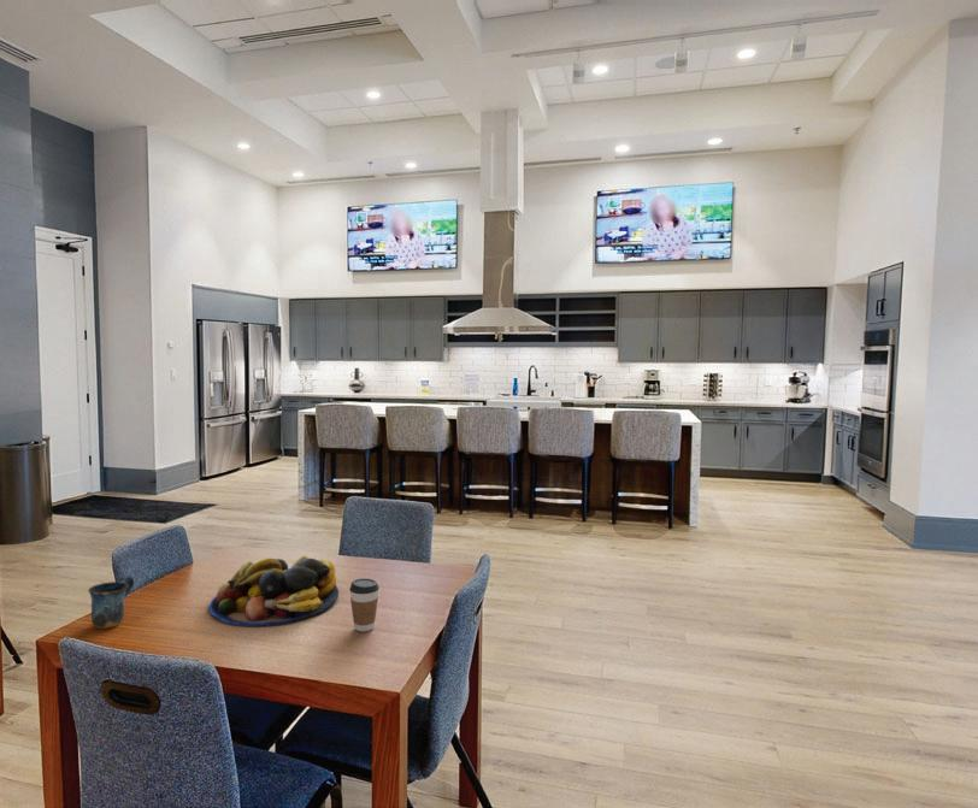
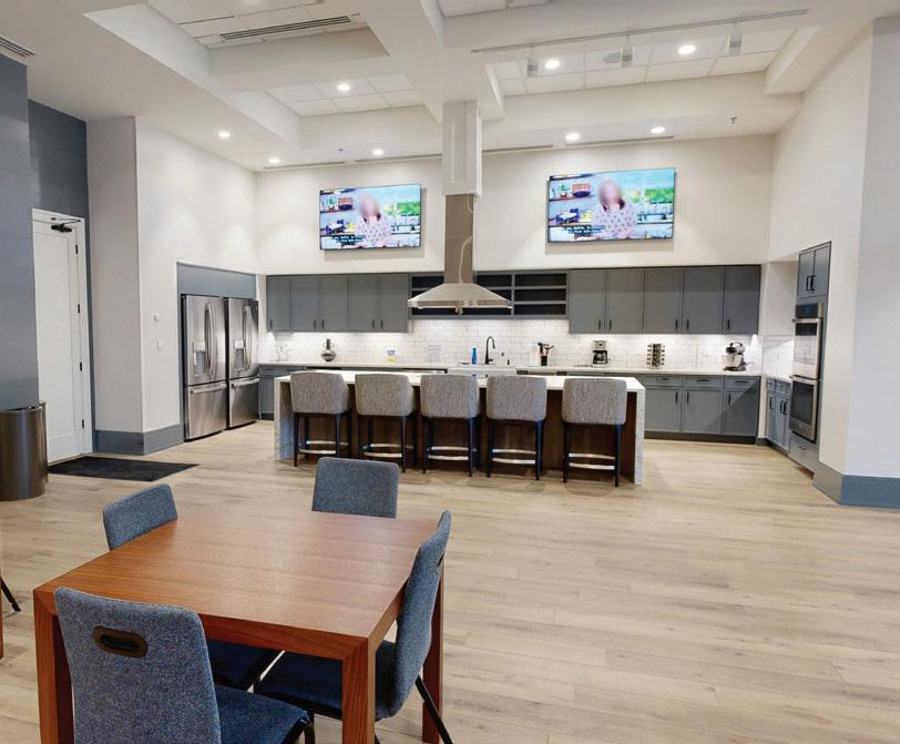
- fruit bowl [208,555,340,627]
- mug [87,576,135,630]
- coffee cup [348,577,381,632]
